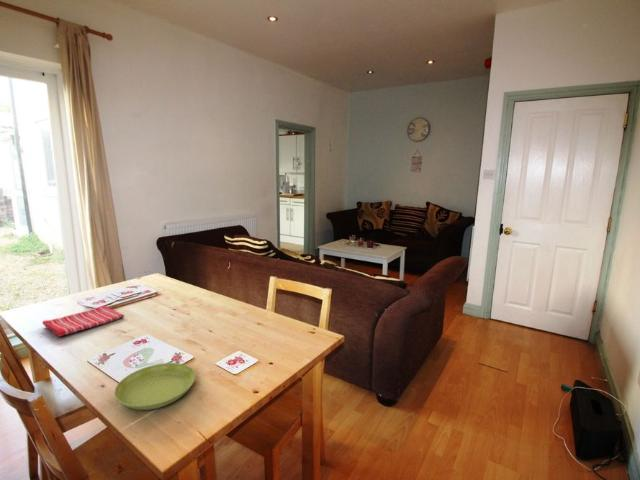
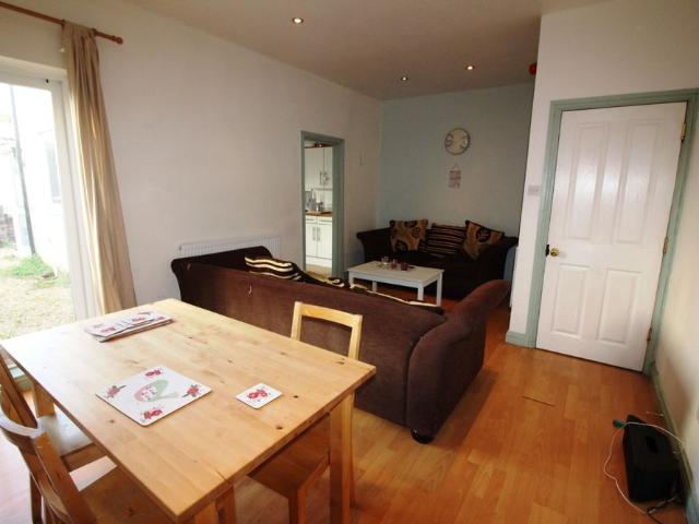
- dish towel [41,304,125,338]
- saucer [113,362,197,411]
